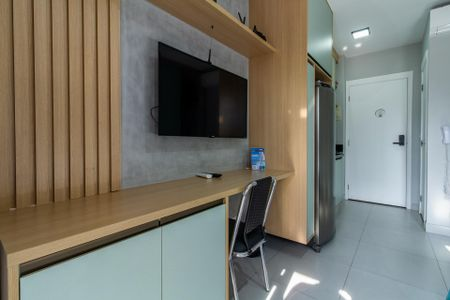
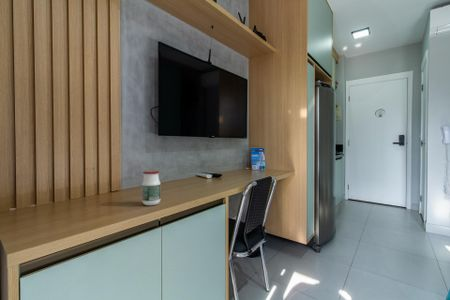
+ jar [141,169,162,206]
